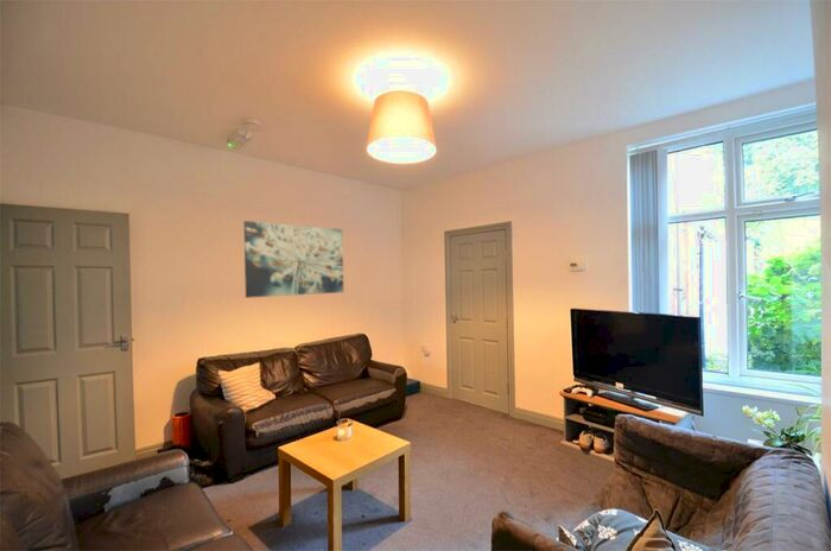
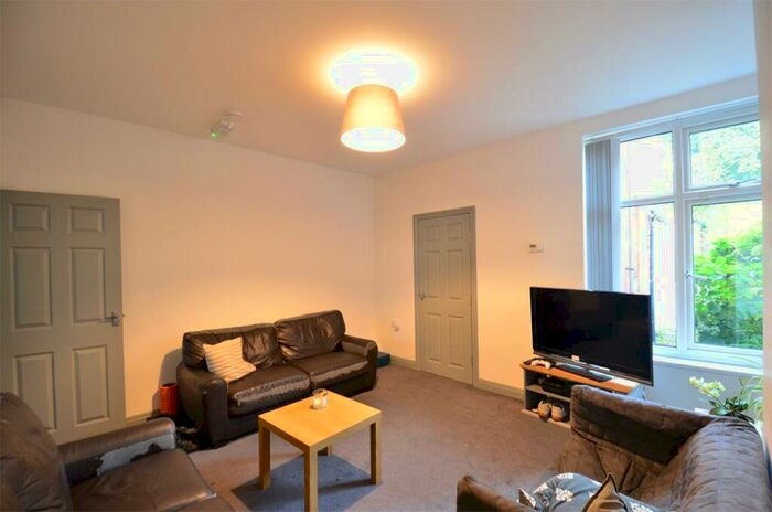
- wall art [243,220,345,299]
